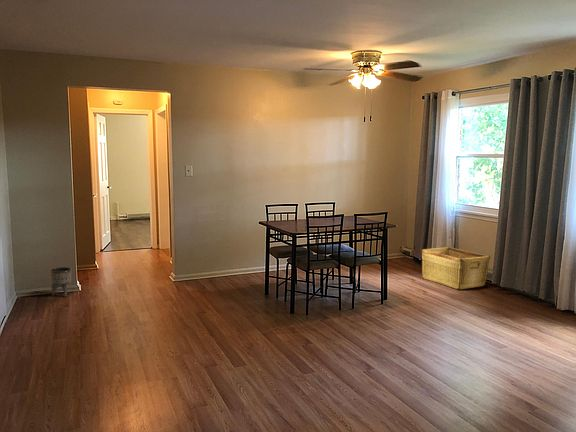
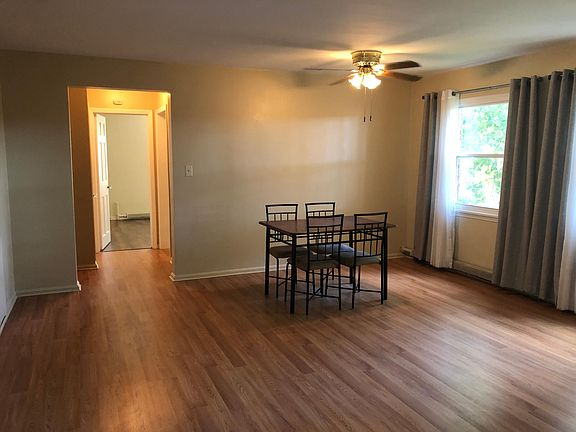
- planter [49,266,72,297]
- hamper [420,246,491,290]
